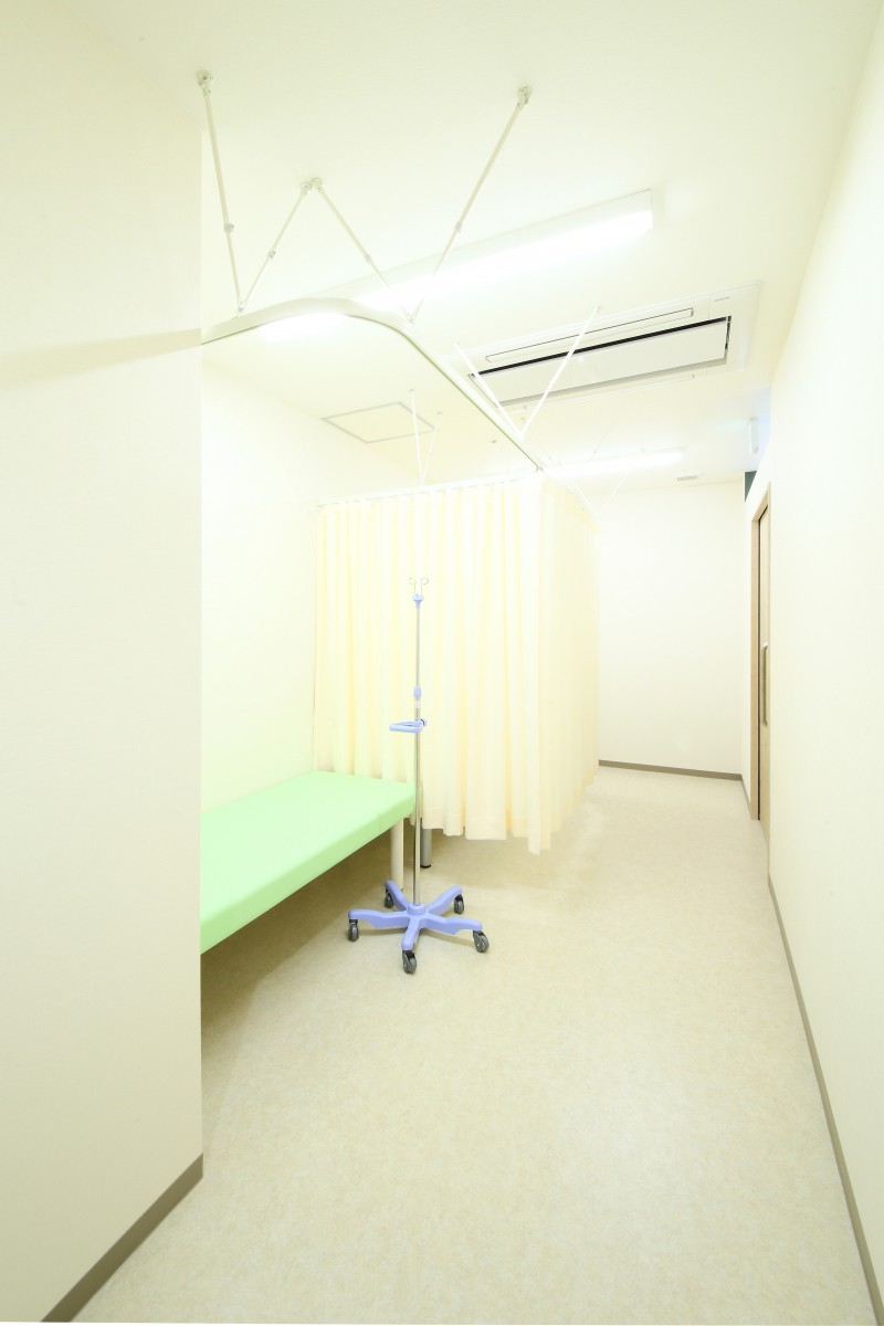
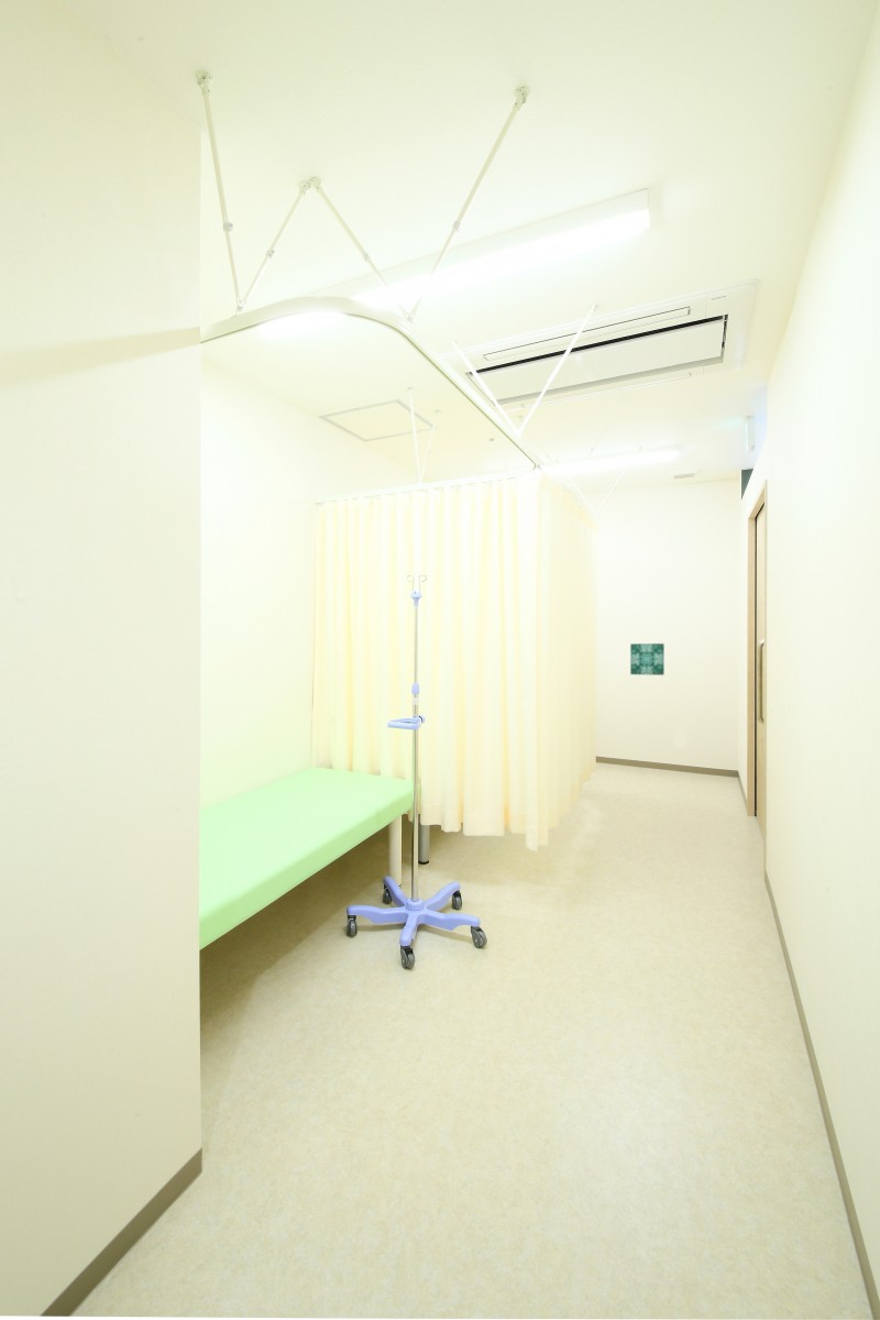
+ wall art [629,642,666,676]
